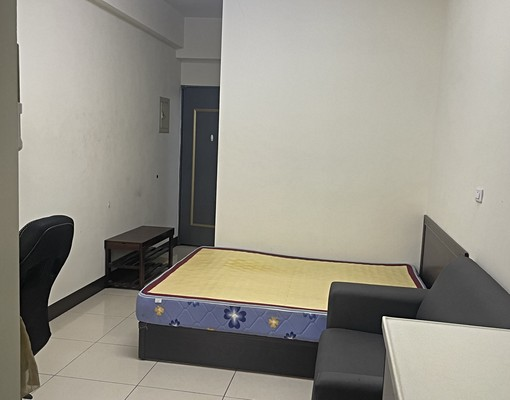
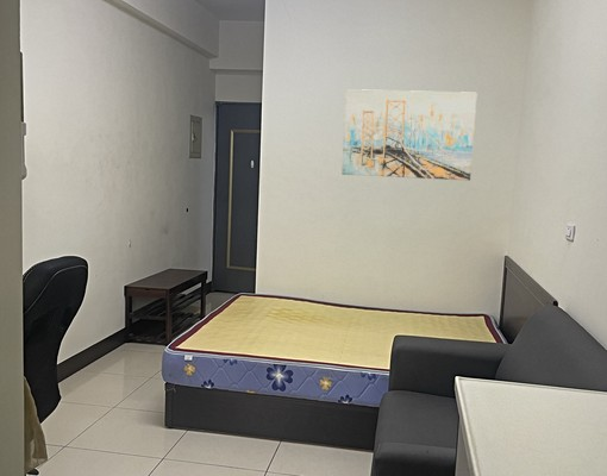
+ wall art [340,88,478,182]
